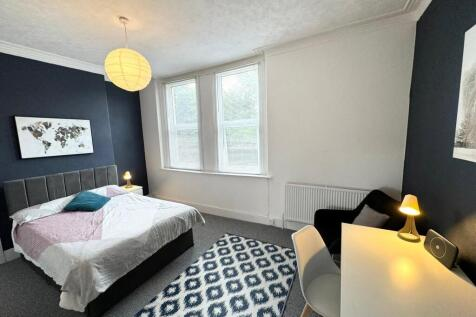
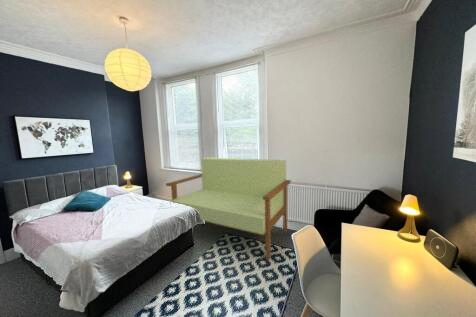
+ bench [165,156,292,261]
